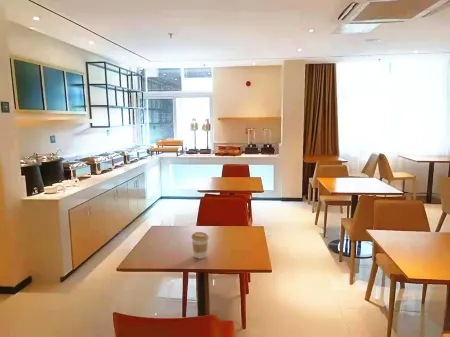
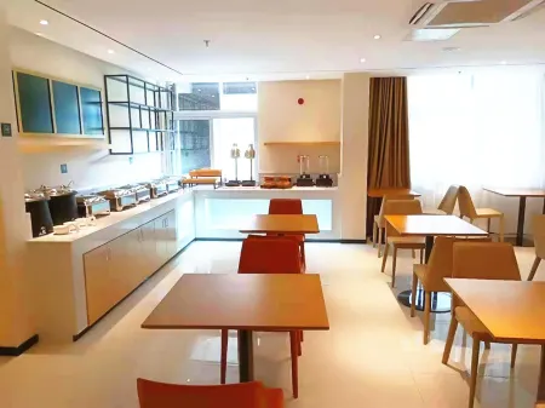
- coffee cup [191,231,210,260]
